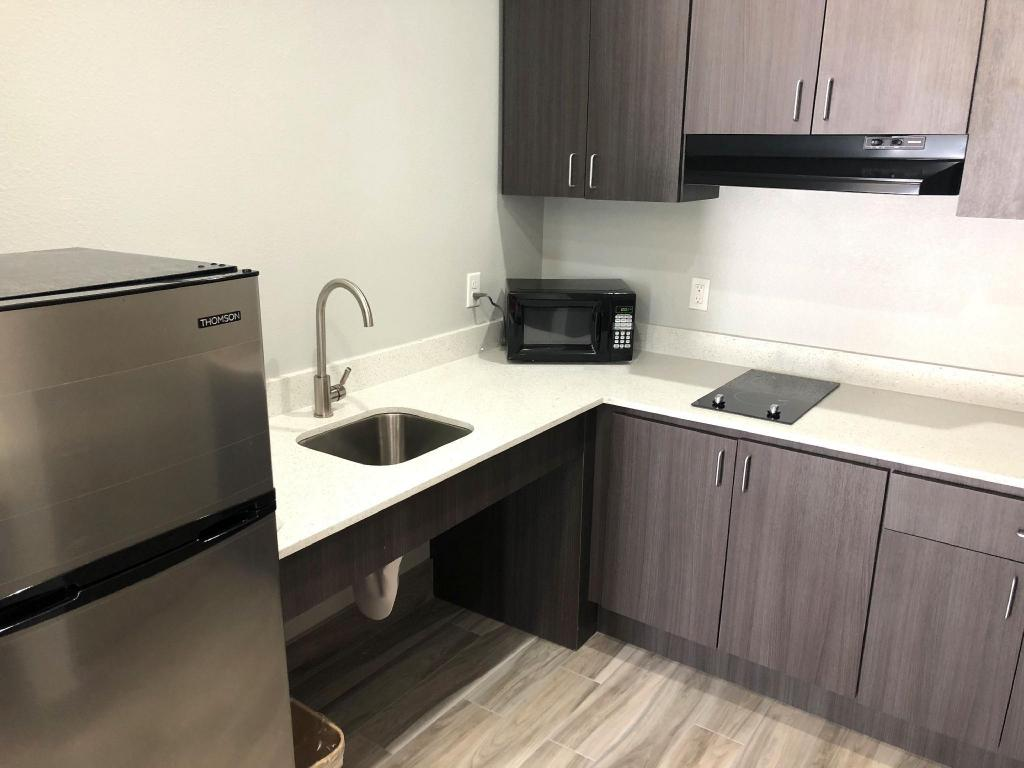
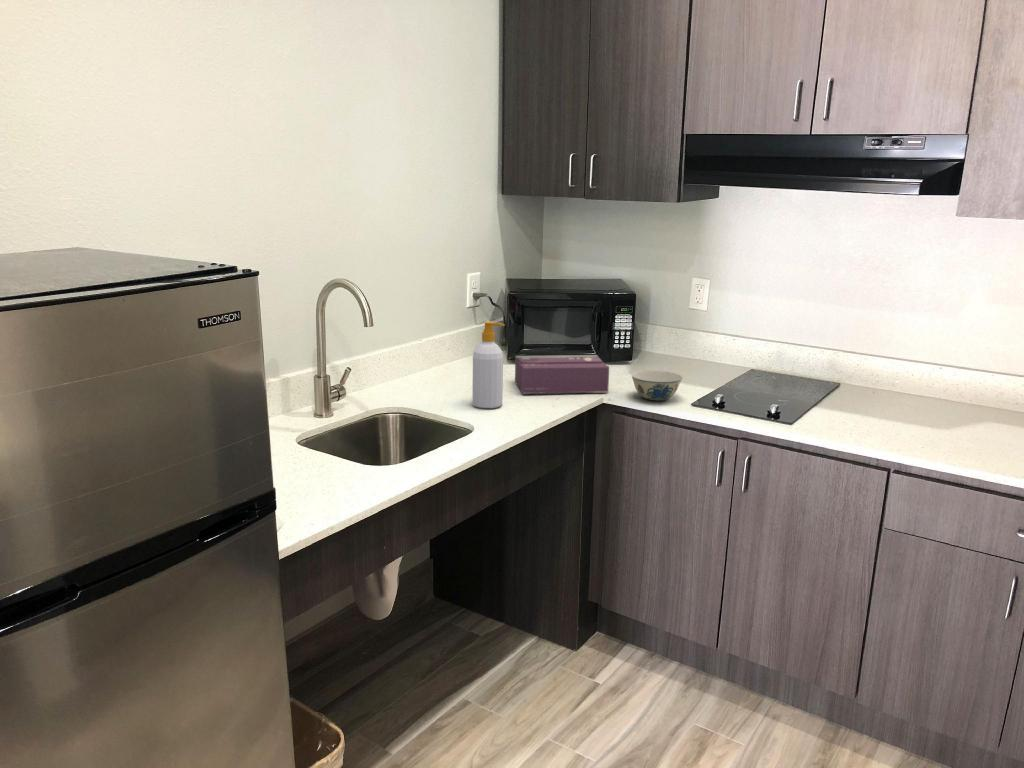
+ chinaware [630,370,684,401]
+ tissue box [514,354,610,395]
+ soap bottle [471,321,506,409]
